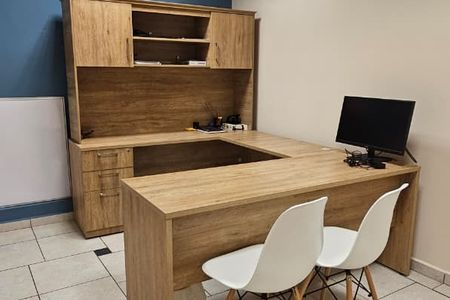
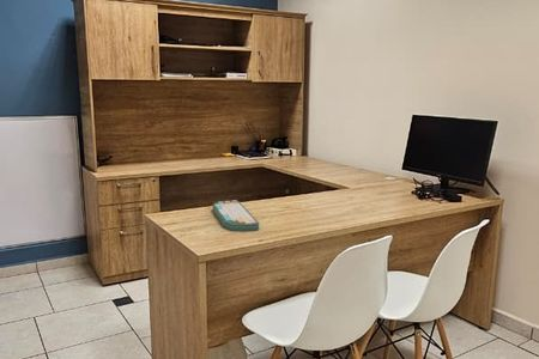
+ computer keyboard [211,199,260,232]
